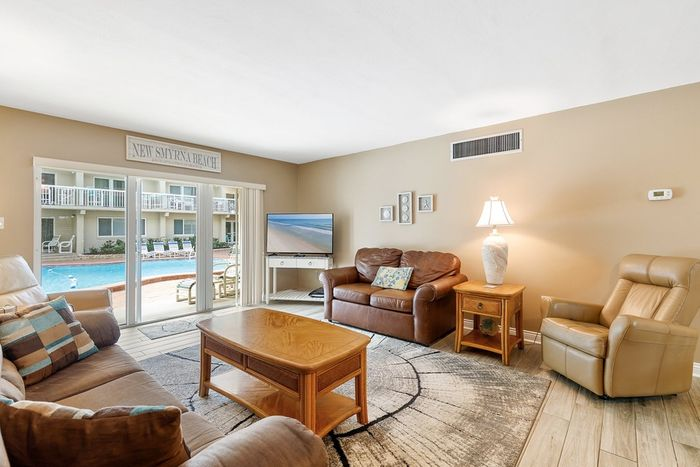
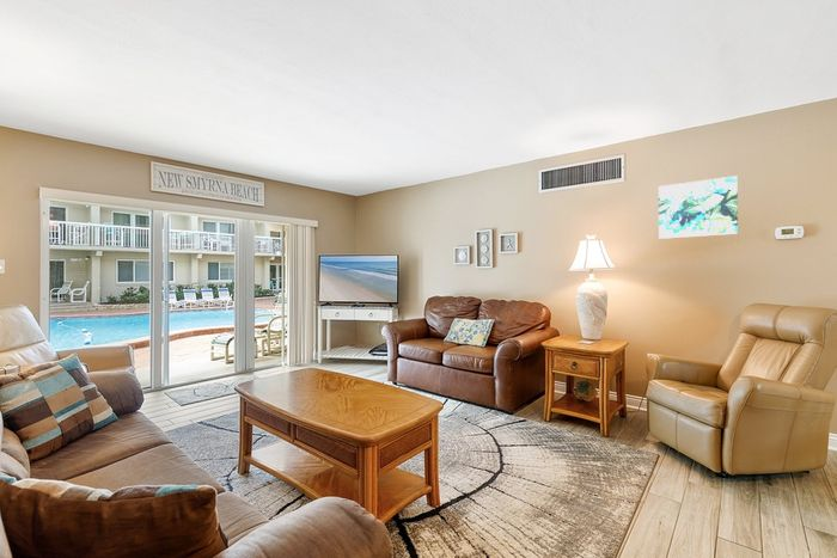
+ wall art [658,174,739,240]
